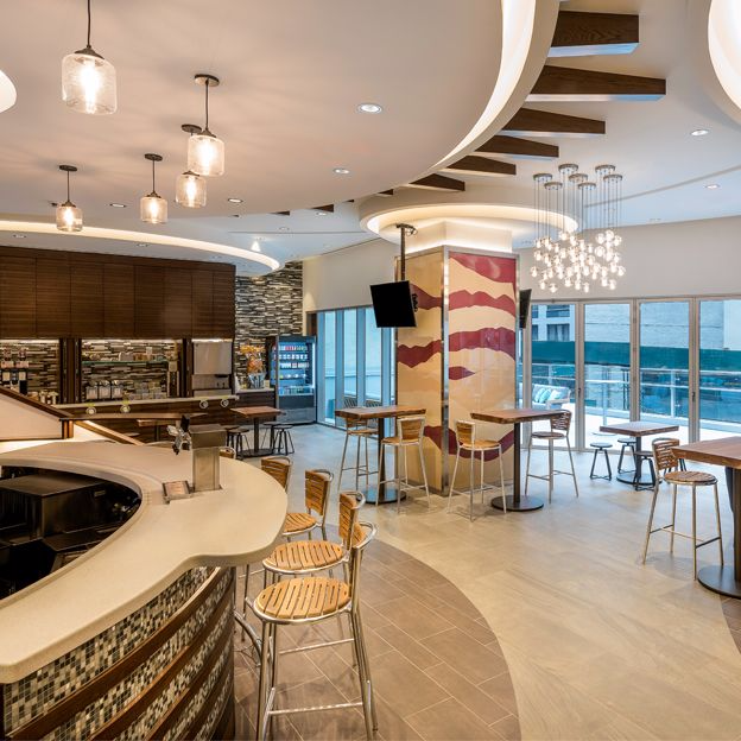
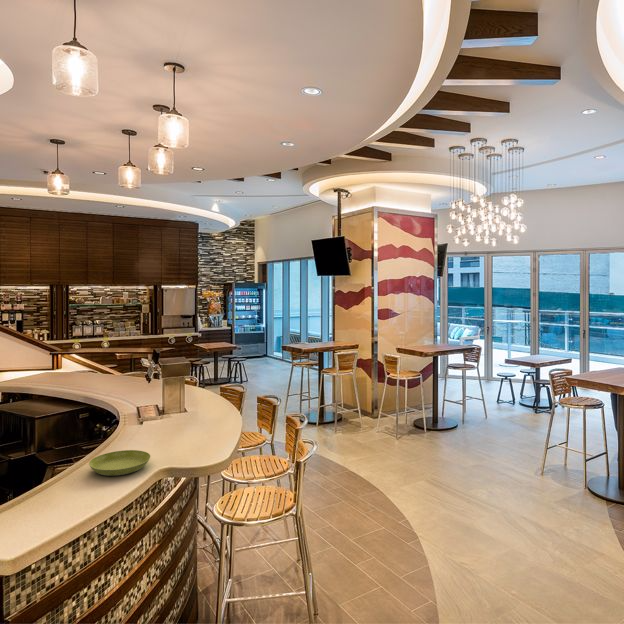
+ saucer [88,449,151,477]
